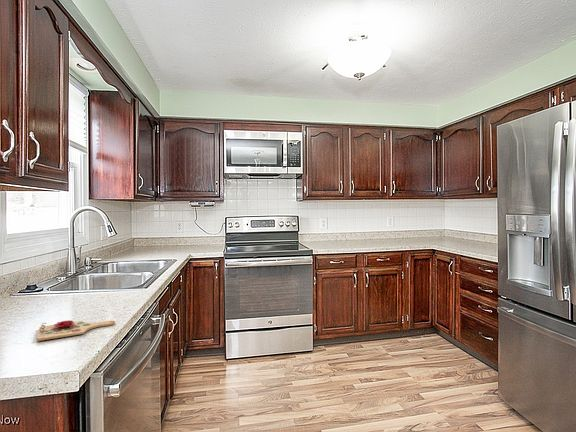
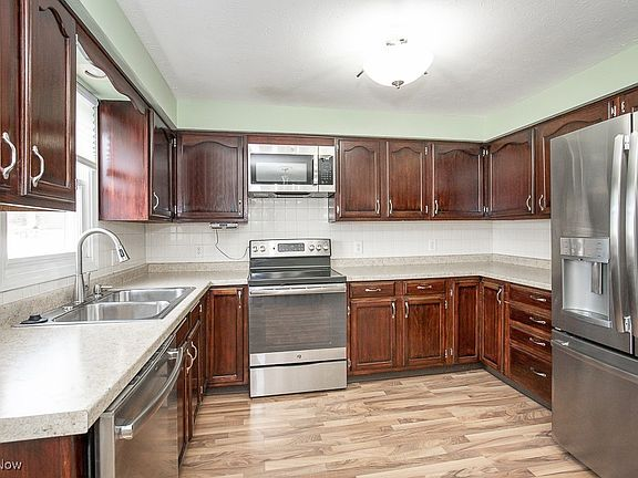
- cutting board [36,319,116,342]
